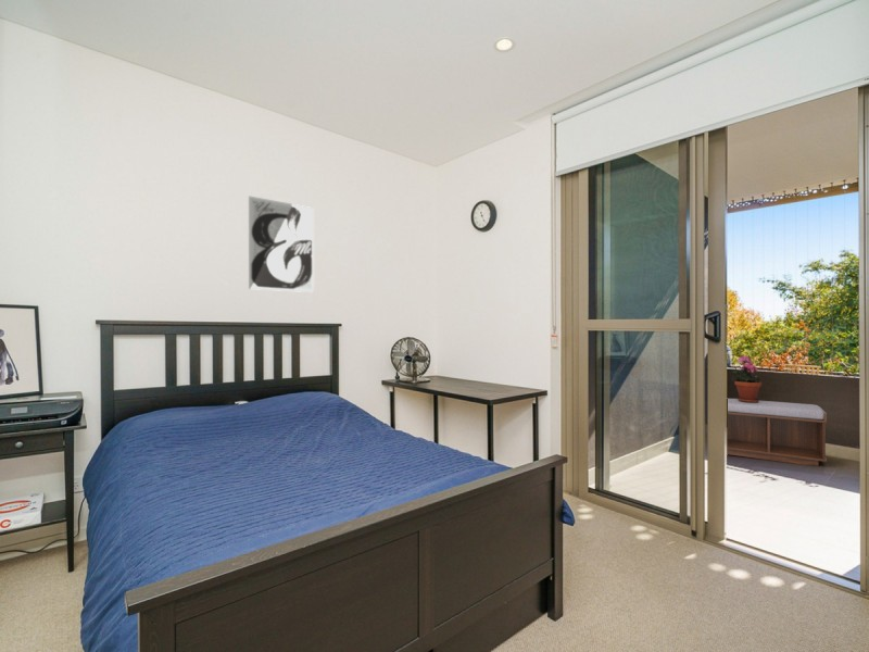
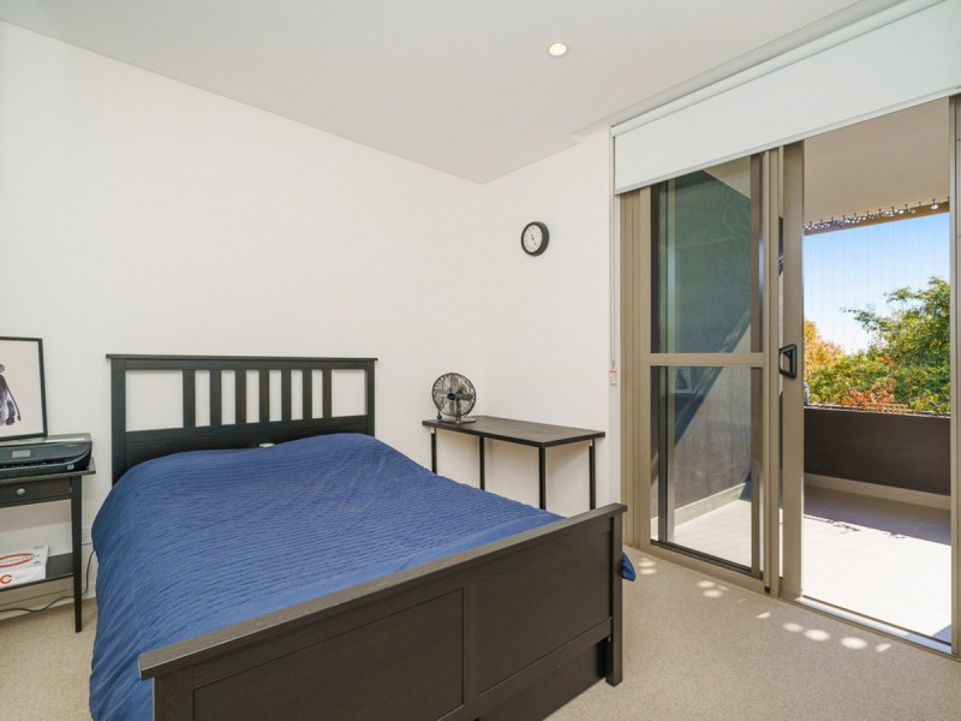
- potted plant [730,354,763,403]
- bench [727,398,828,467]
- wall art [248,195,315,293]
